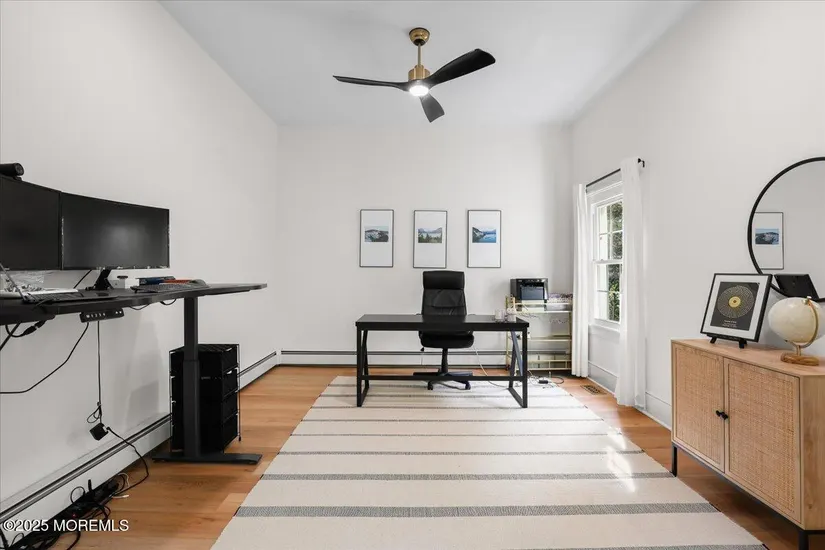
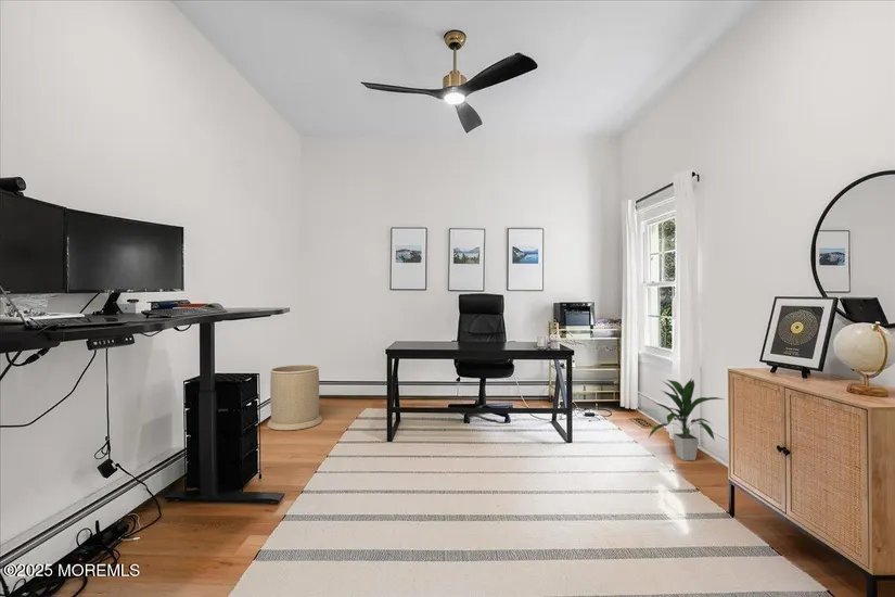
+ trash can [266,364,323,431]
+ indoor plant [648,377,725,461]
